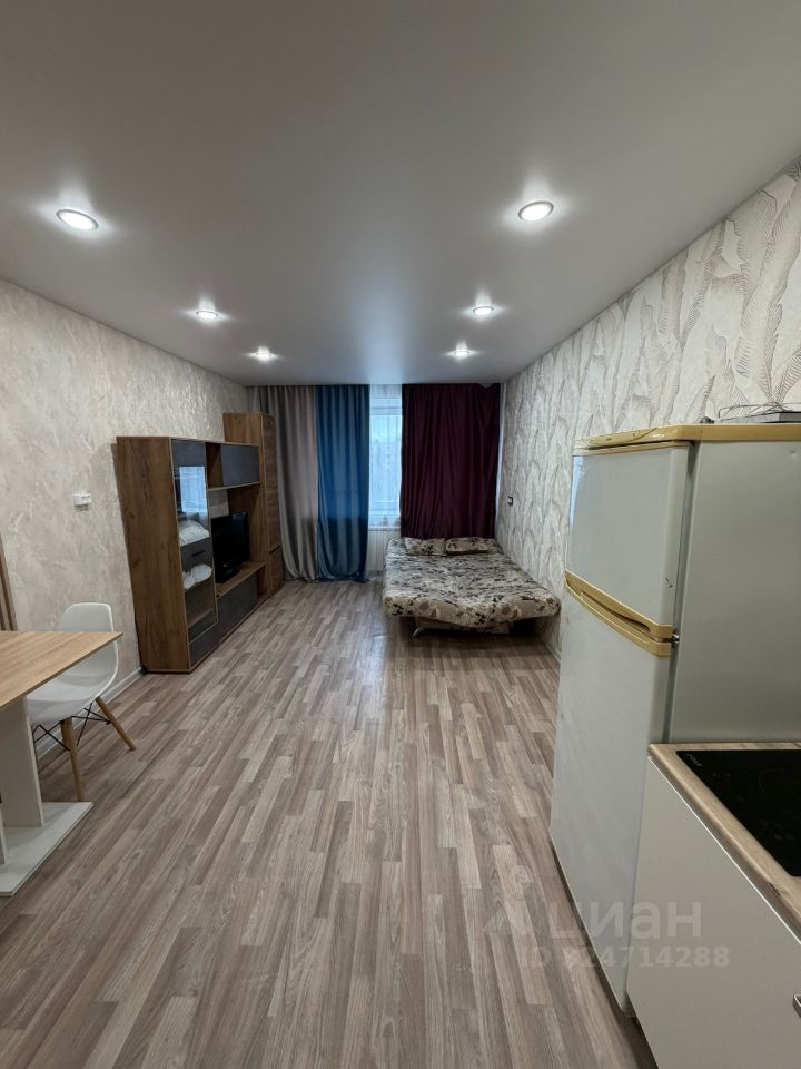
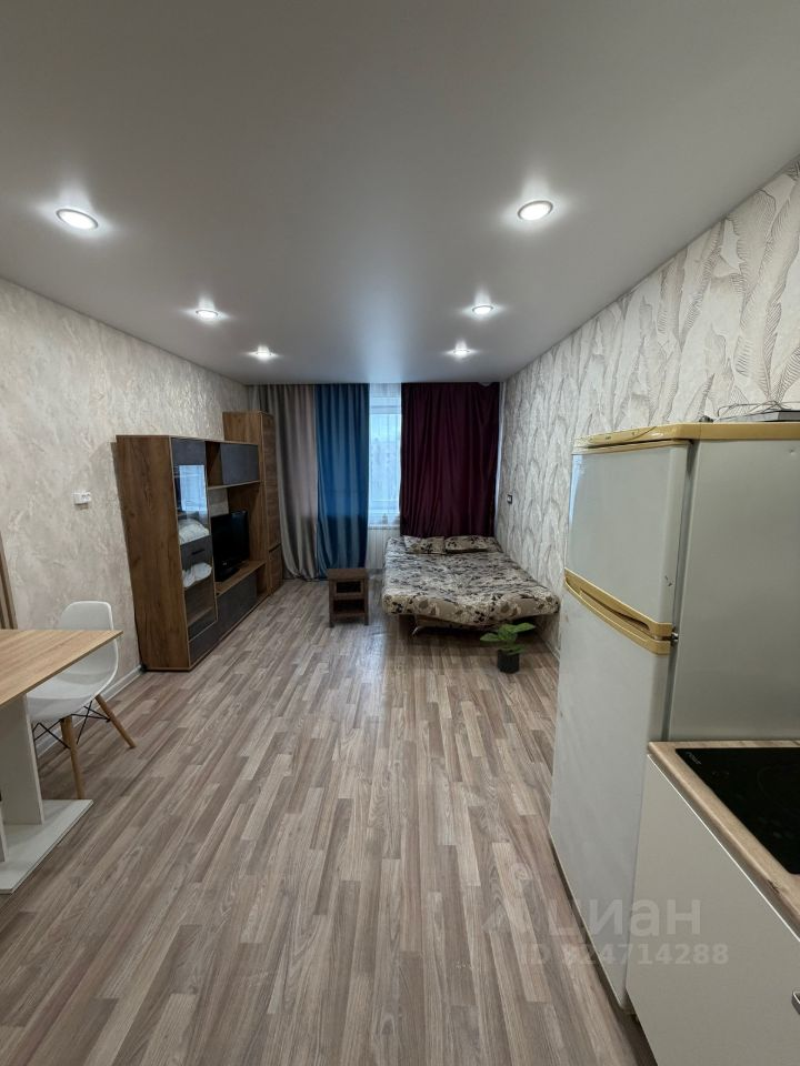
+ nightstand [327,566,370,628]
+ potted plant [479,622,537,675]
